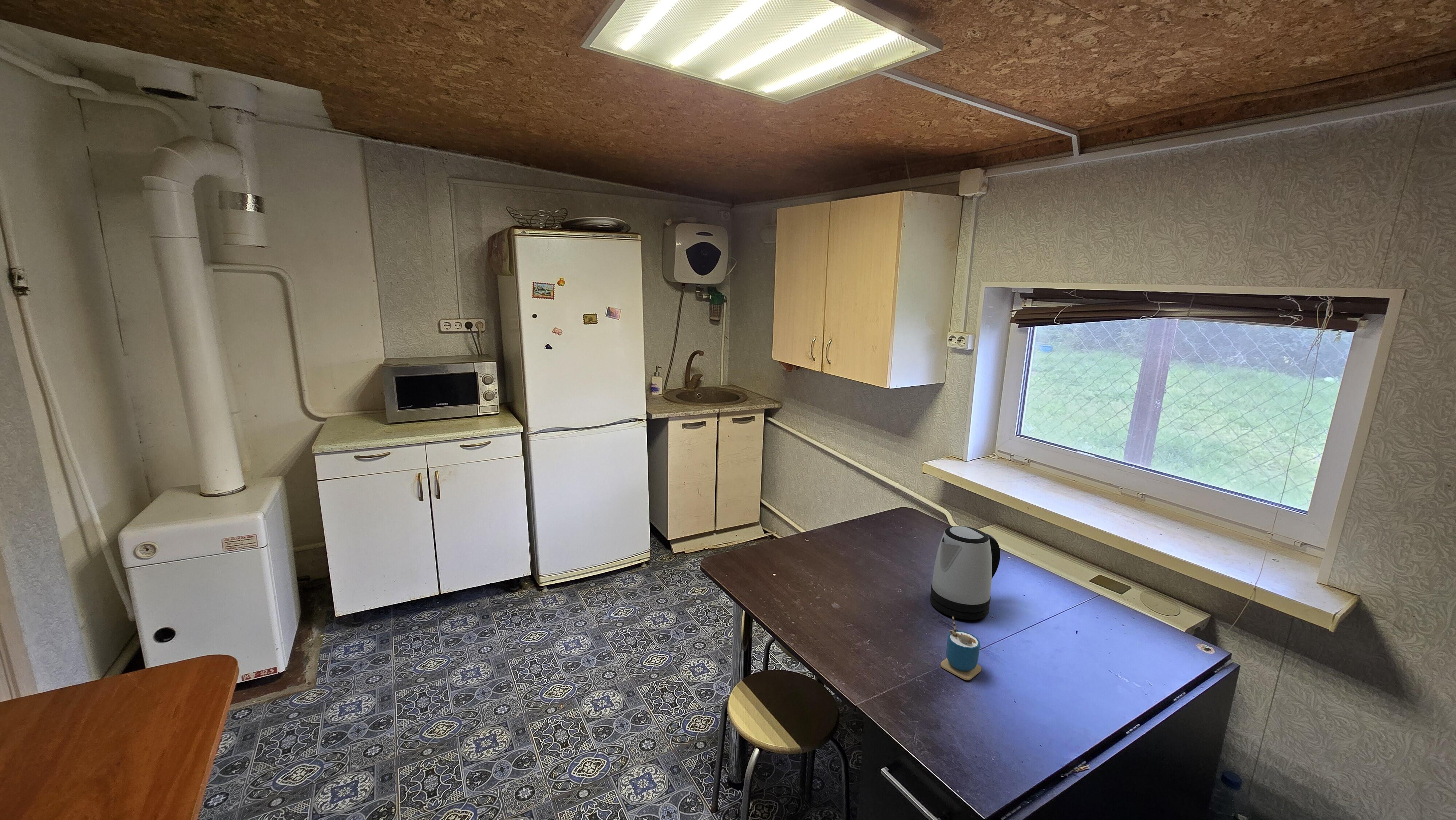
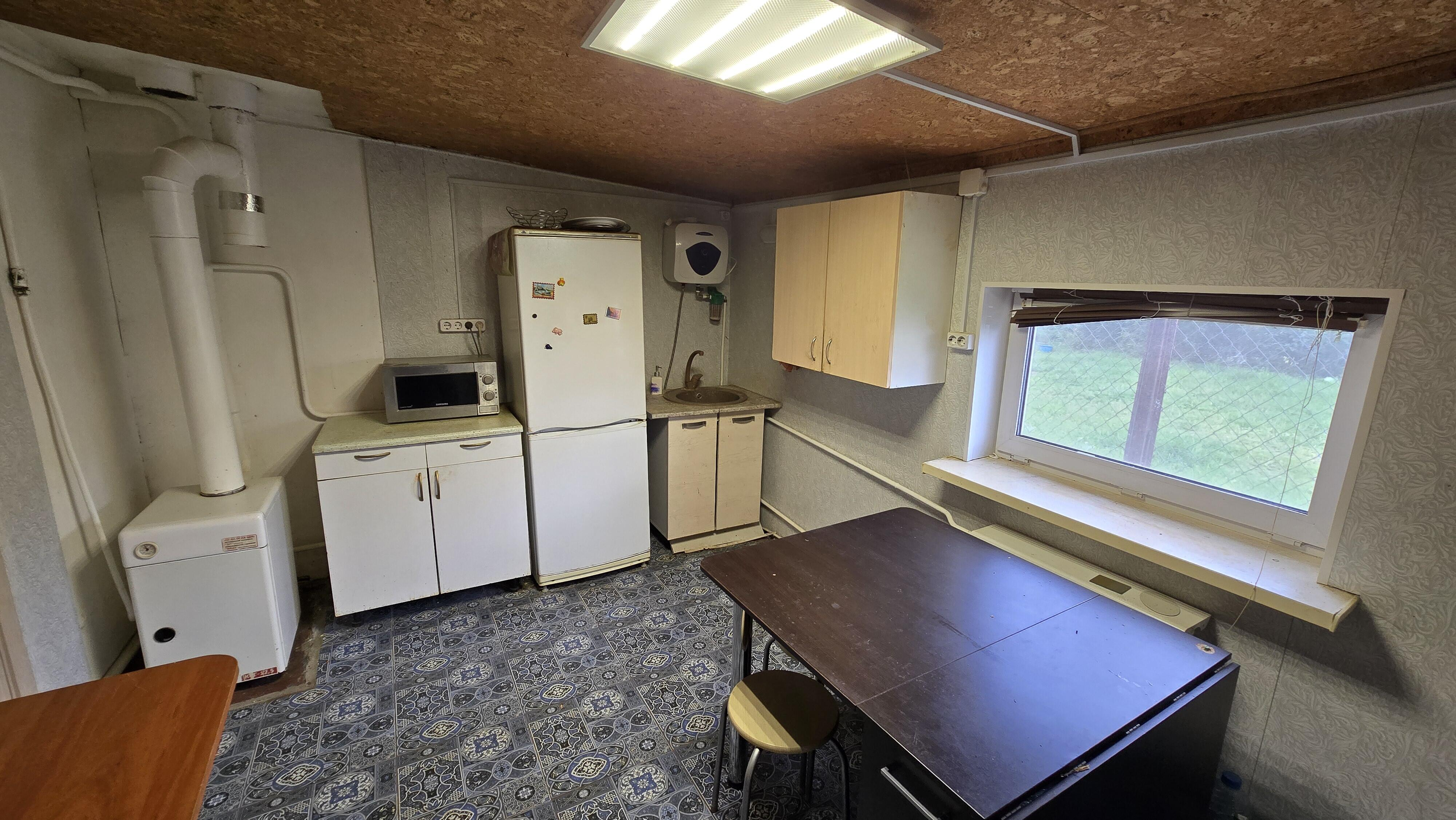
- kettle [930,526,1001,620]
- cup [940,616,982,681]
